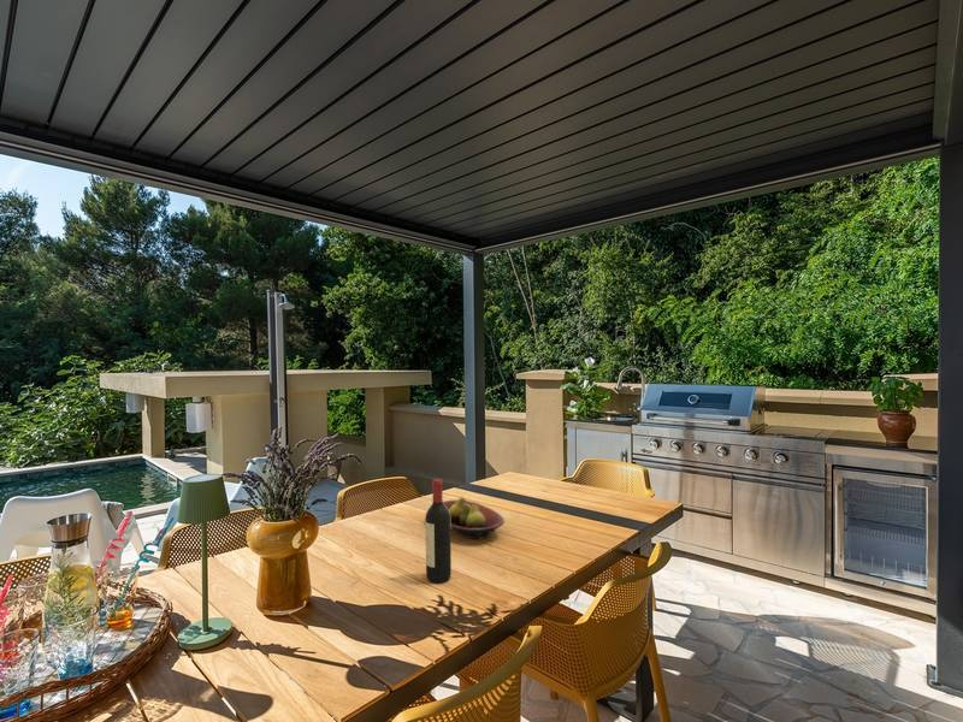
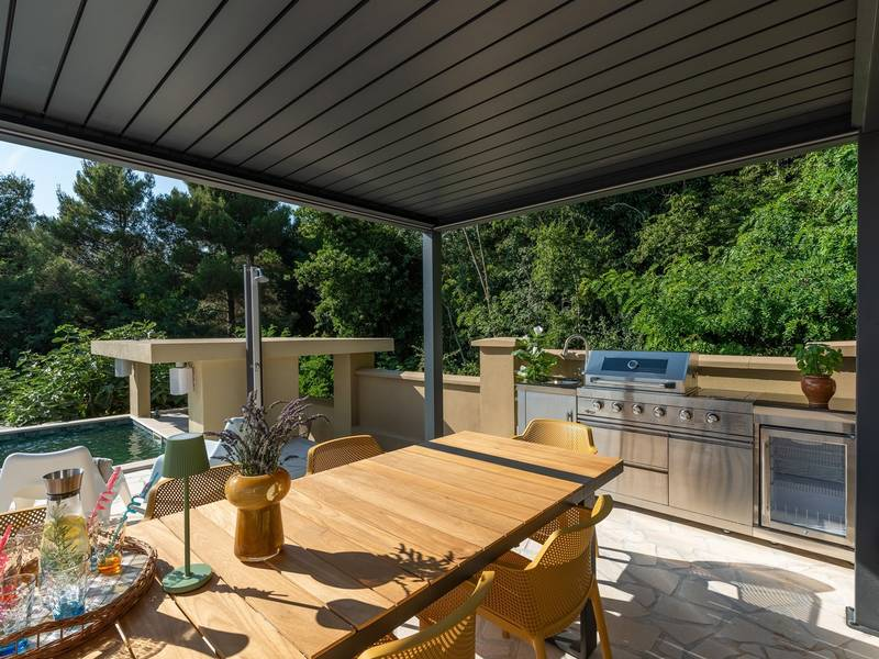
- wine bottle [424,478,453,584]
- fruit bowl [443,496,506,540]
